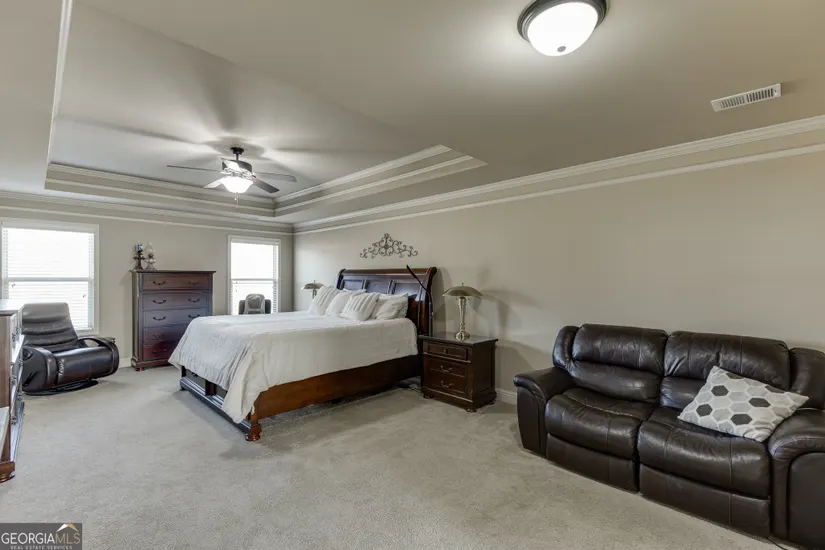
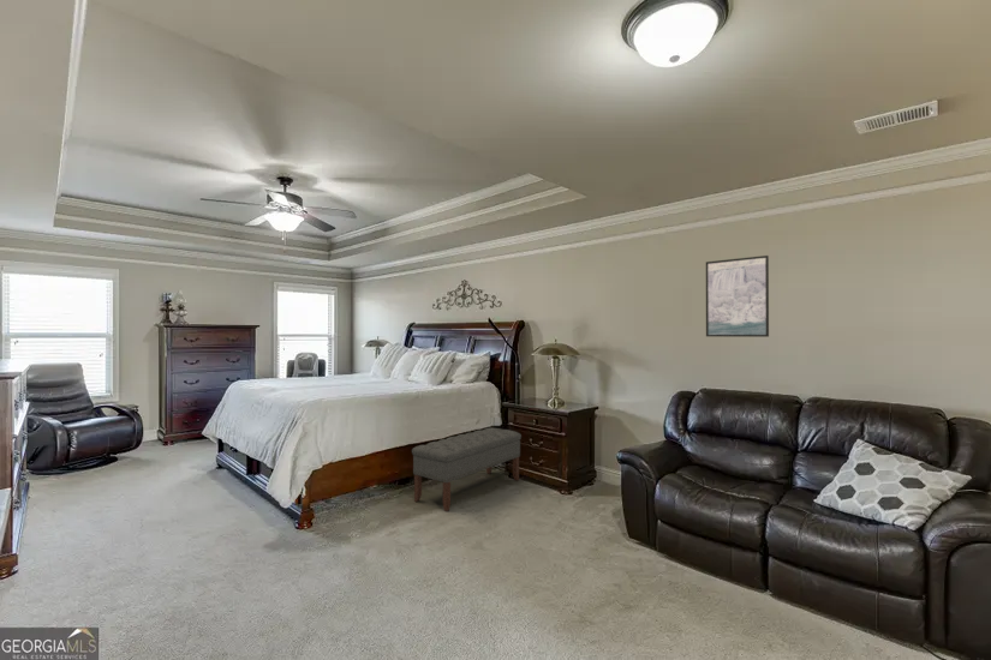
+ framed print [705,254,770,338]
+ bench [411,427,523,512]
